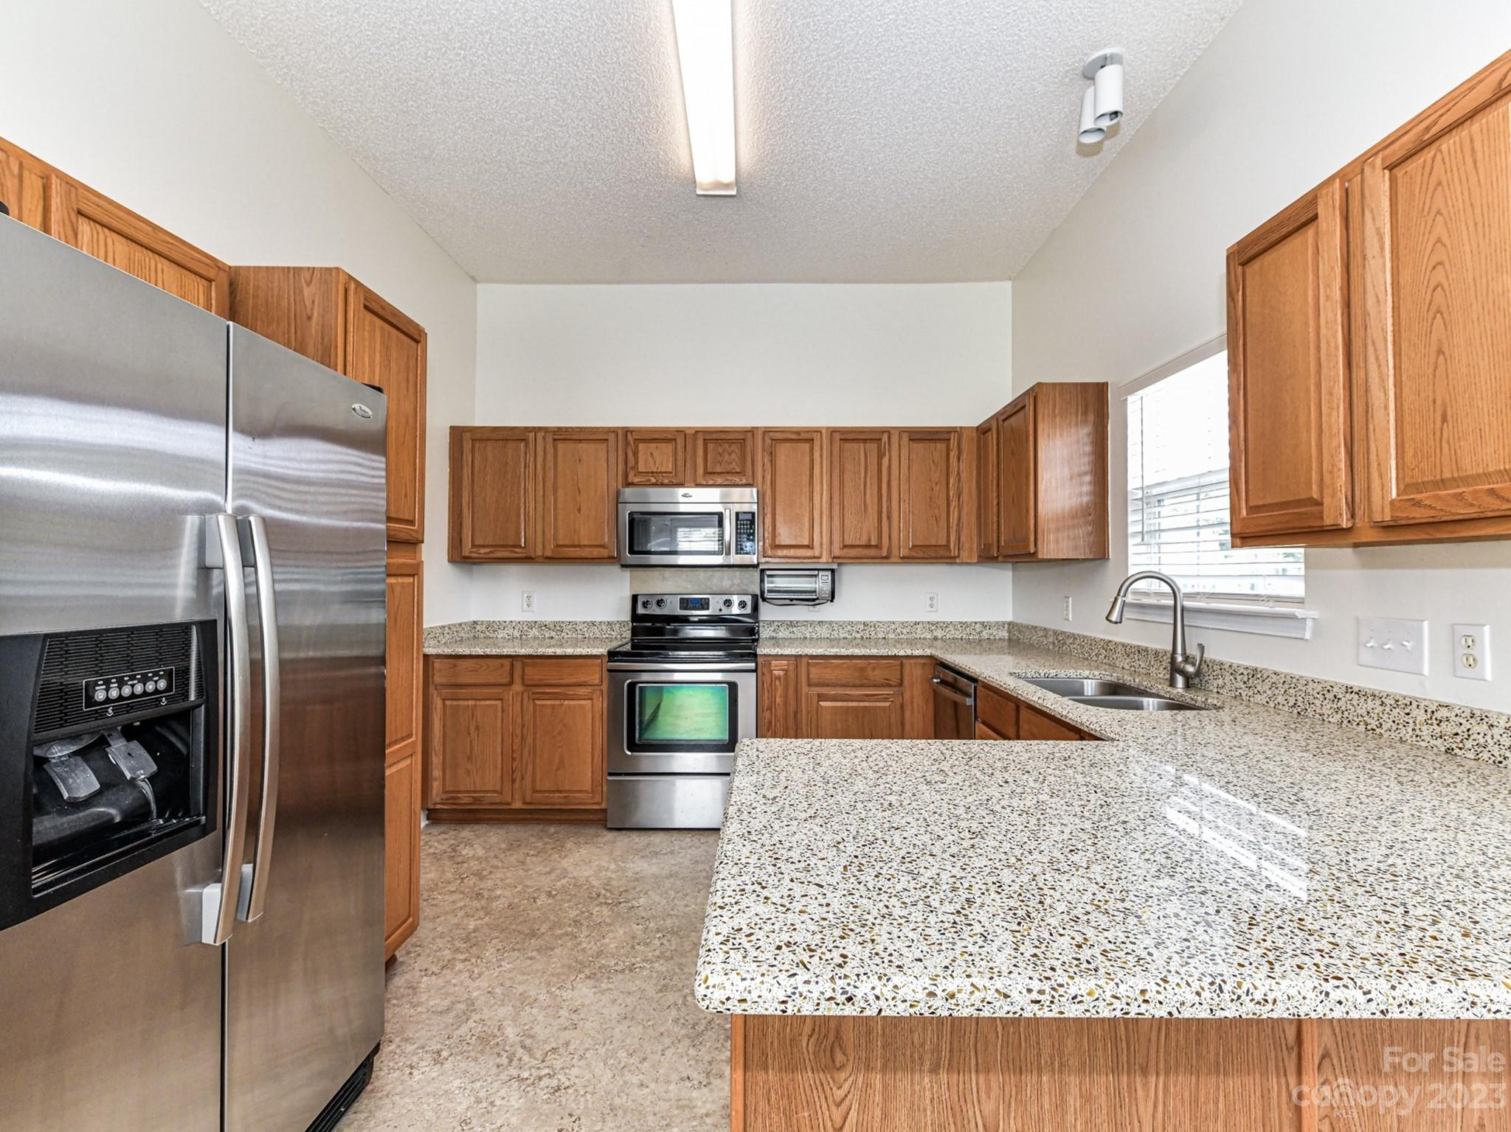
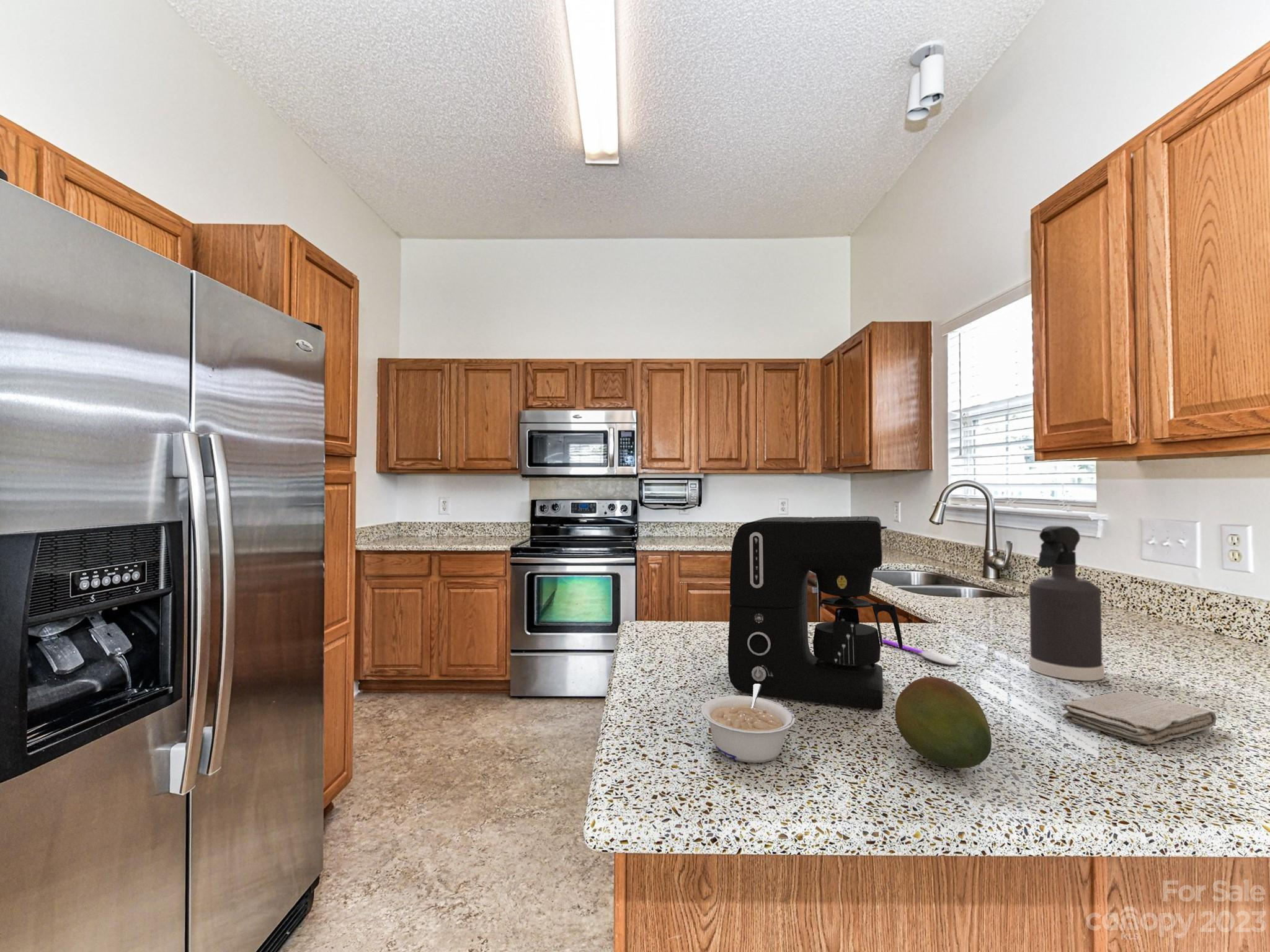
+ legume [701,684,796,764]
+ washcloth [1062,690,1217,745]
+ fruit [894,677,992,769]
+ spoon [882,638,958,666]
+ coffee maker [727,516,904,710]
+ spray bottle [1029,525,1105,681]
